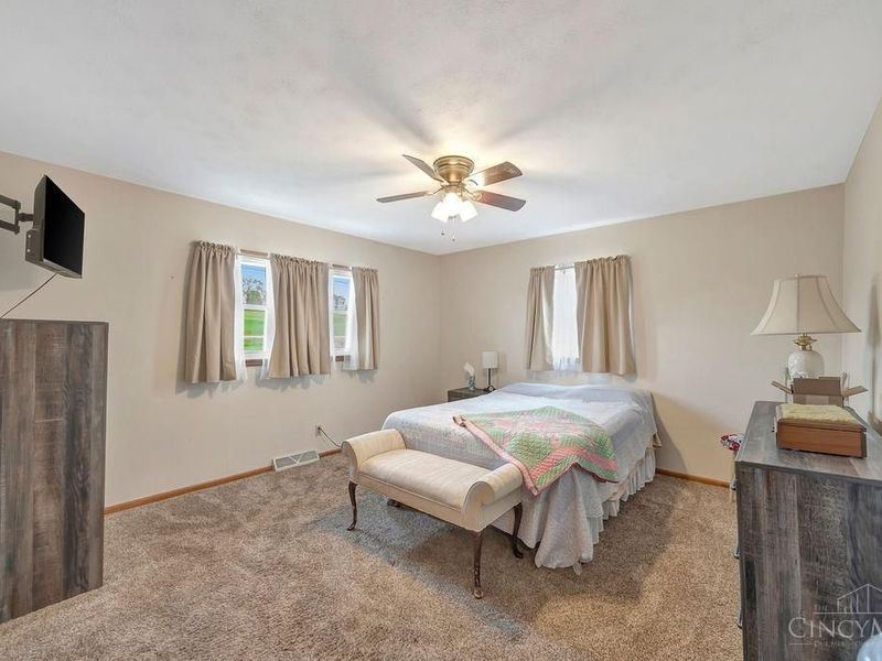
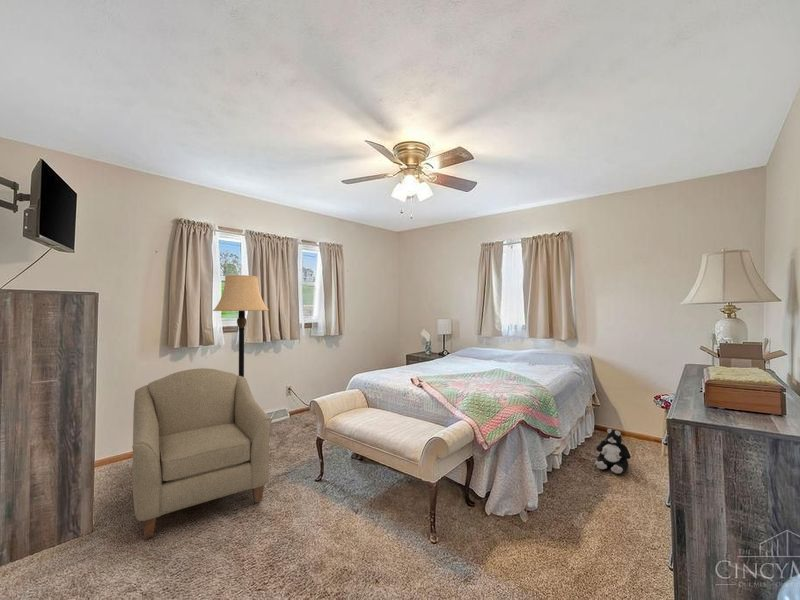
+ plush toy [594,427,632,475]
+ chair [131,367,273,539]
+ lamp [212,274,269,378]
